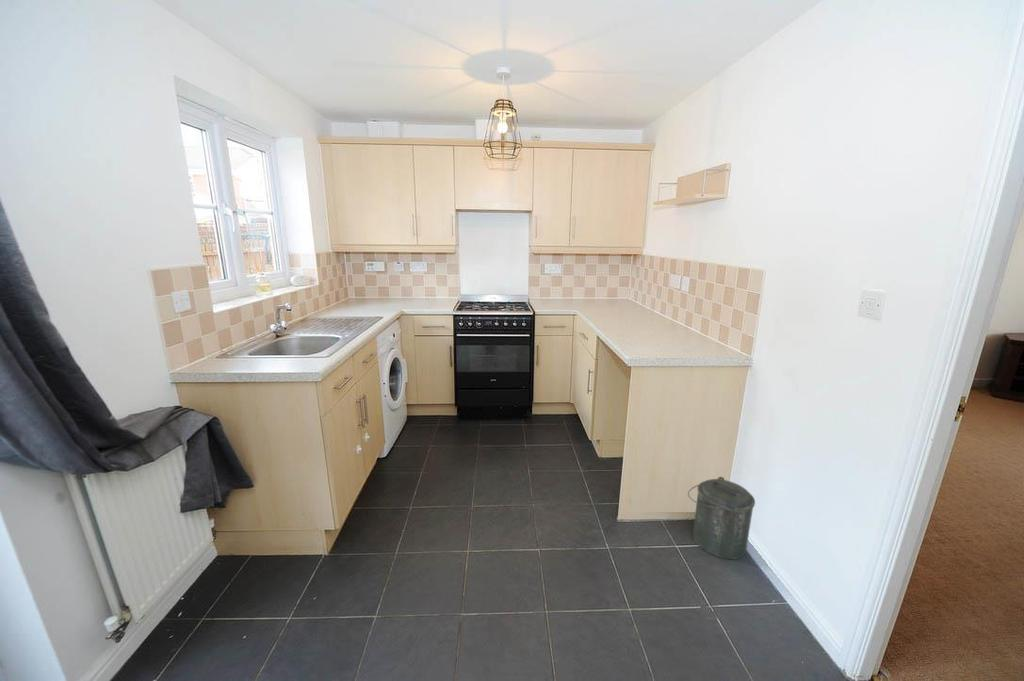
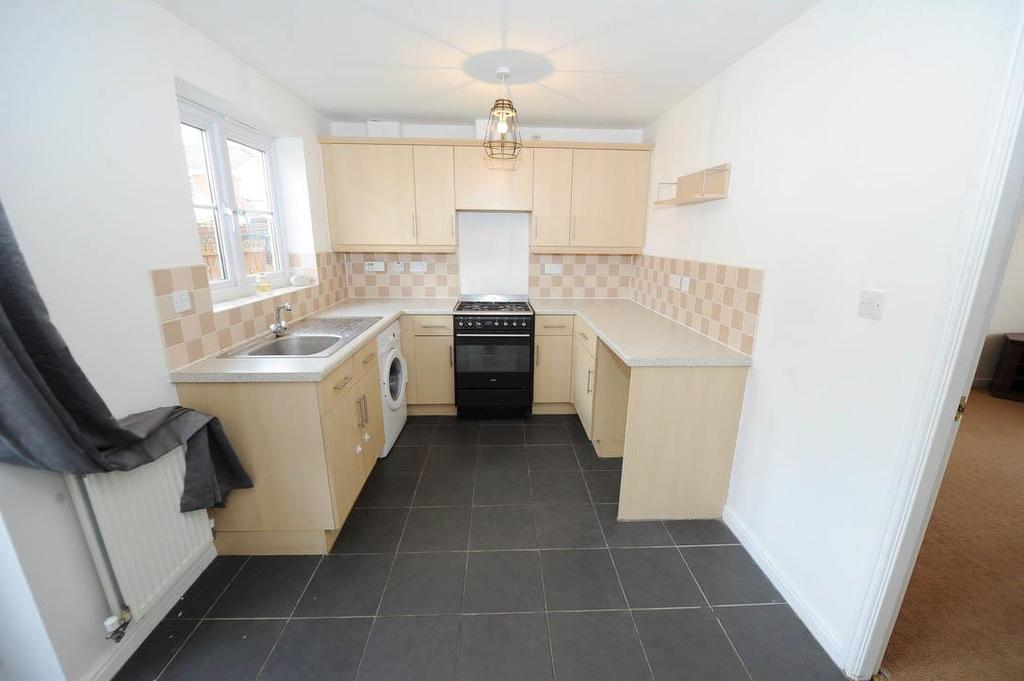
- canister [687,476,756,560]
